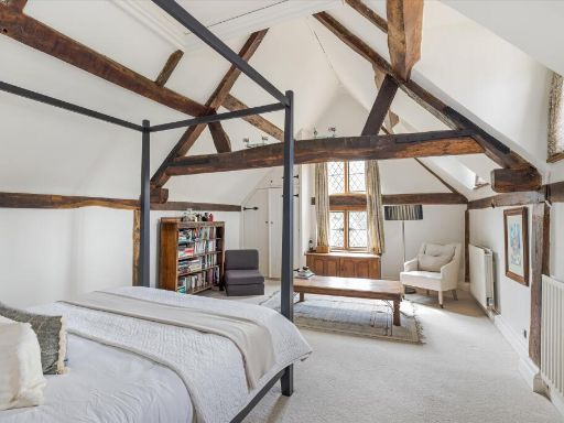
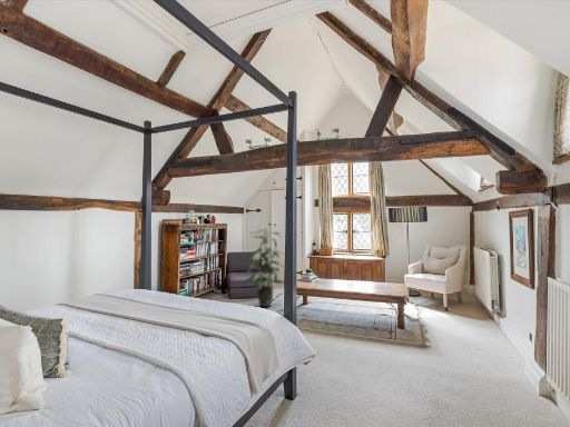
+ indoor plant [244,225,285,308]
